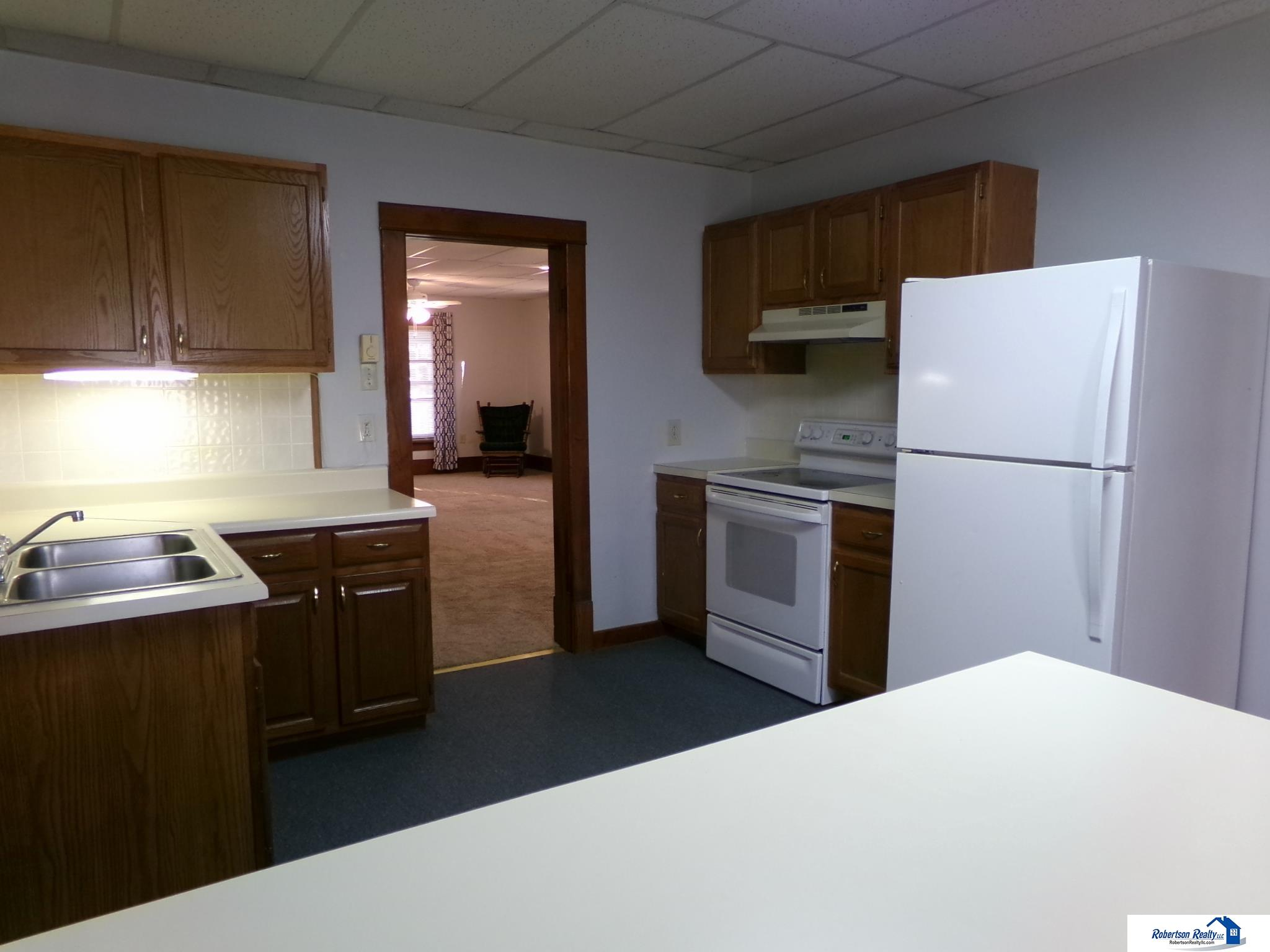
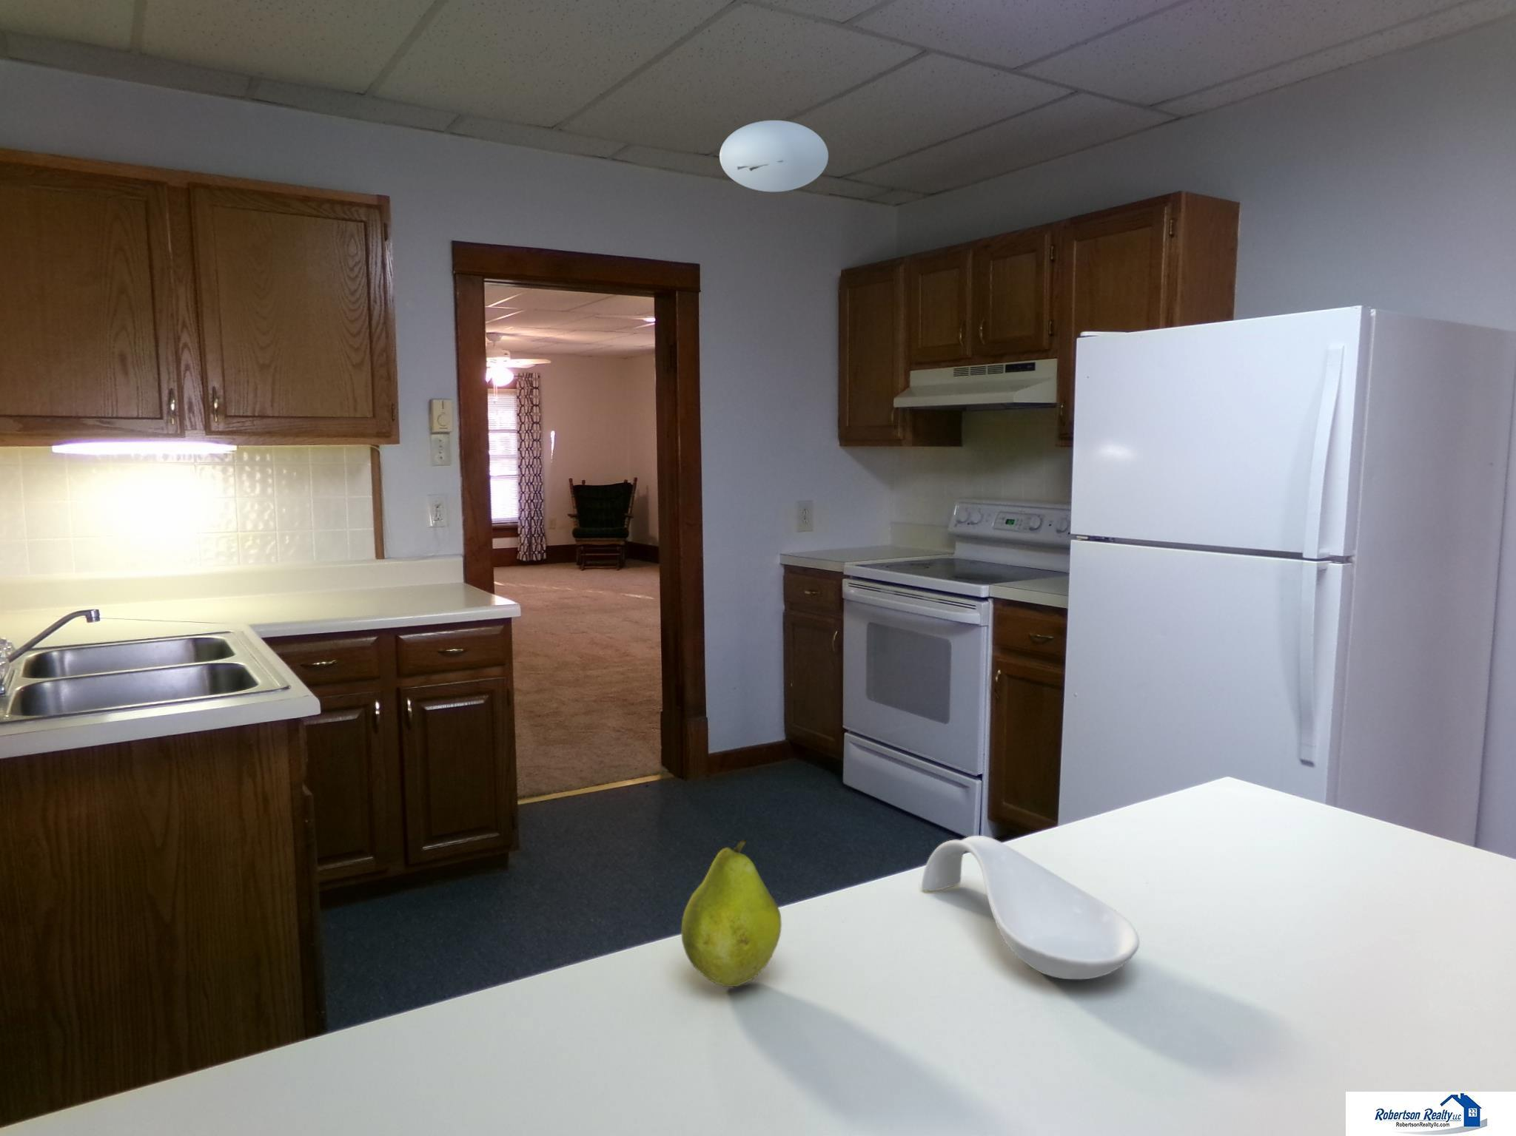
+ ceiling light [719,119,830,192]
+ spoon rest [920,835,1140,980]
+ fruit [680,836,782,987]
